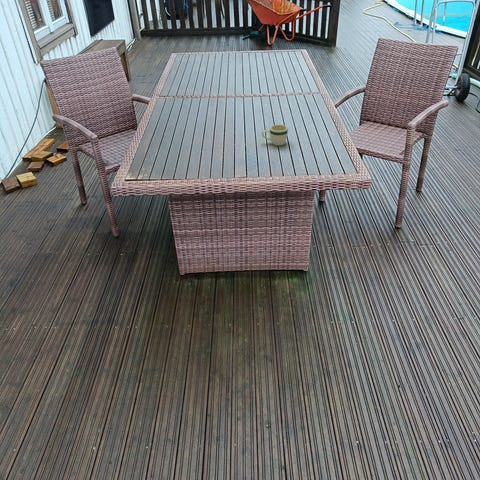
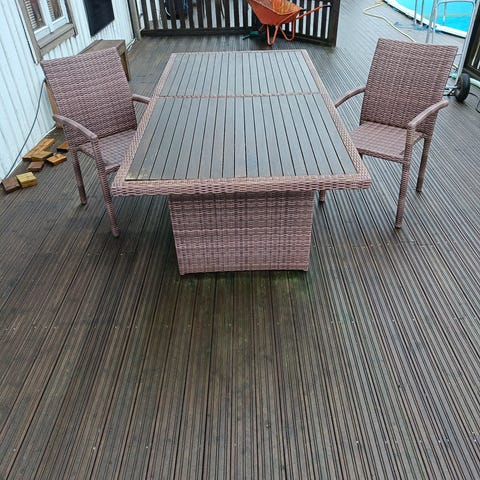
- mug [261,124,289,147]
